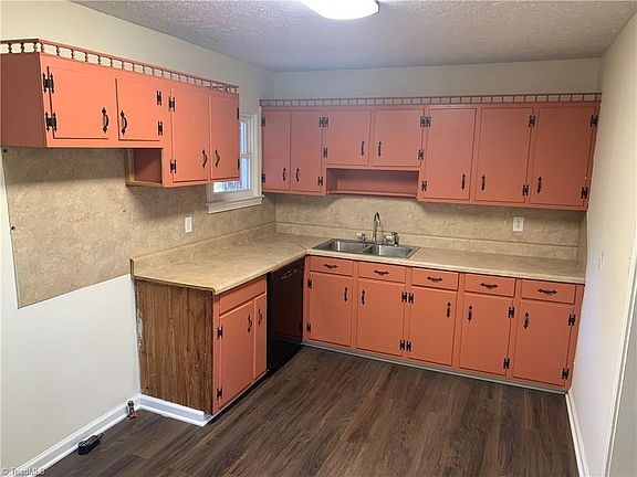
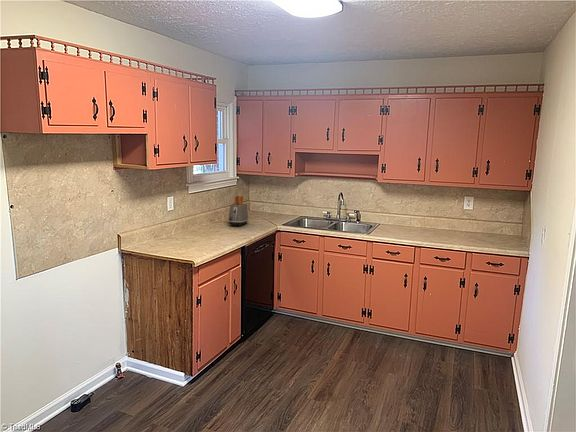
+ toaster [227,194,249,227]
